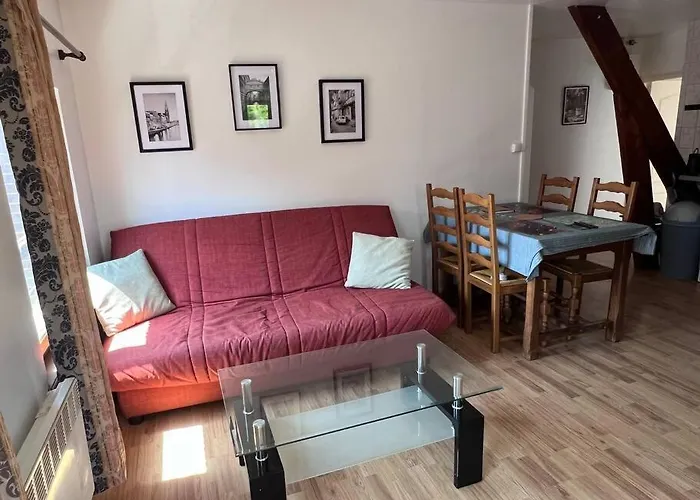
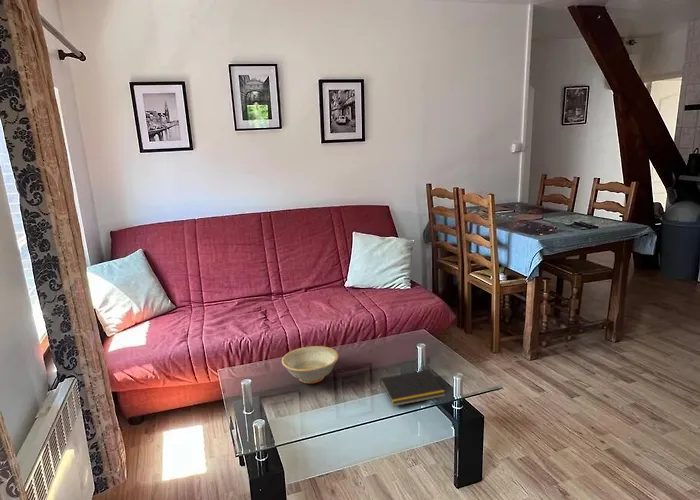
+ notepad [379,368,447,407]
+ dish [281,345,339,384]
